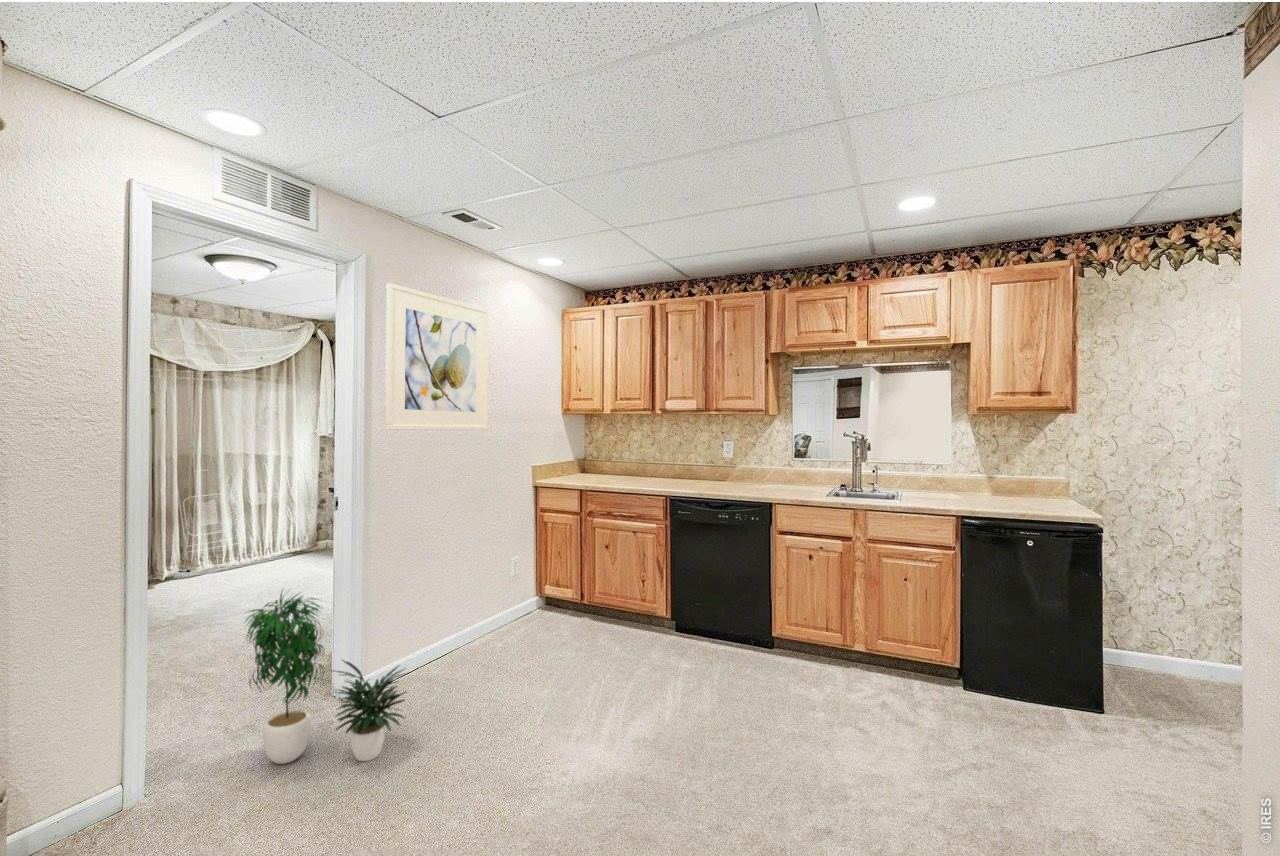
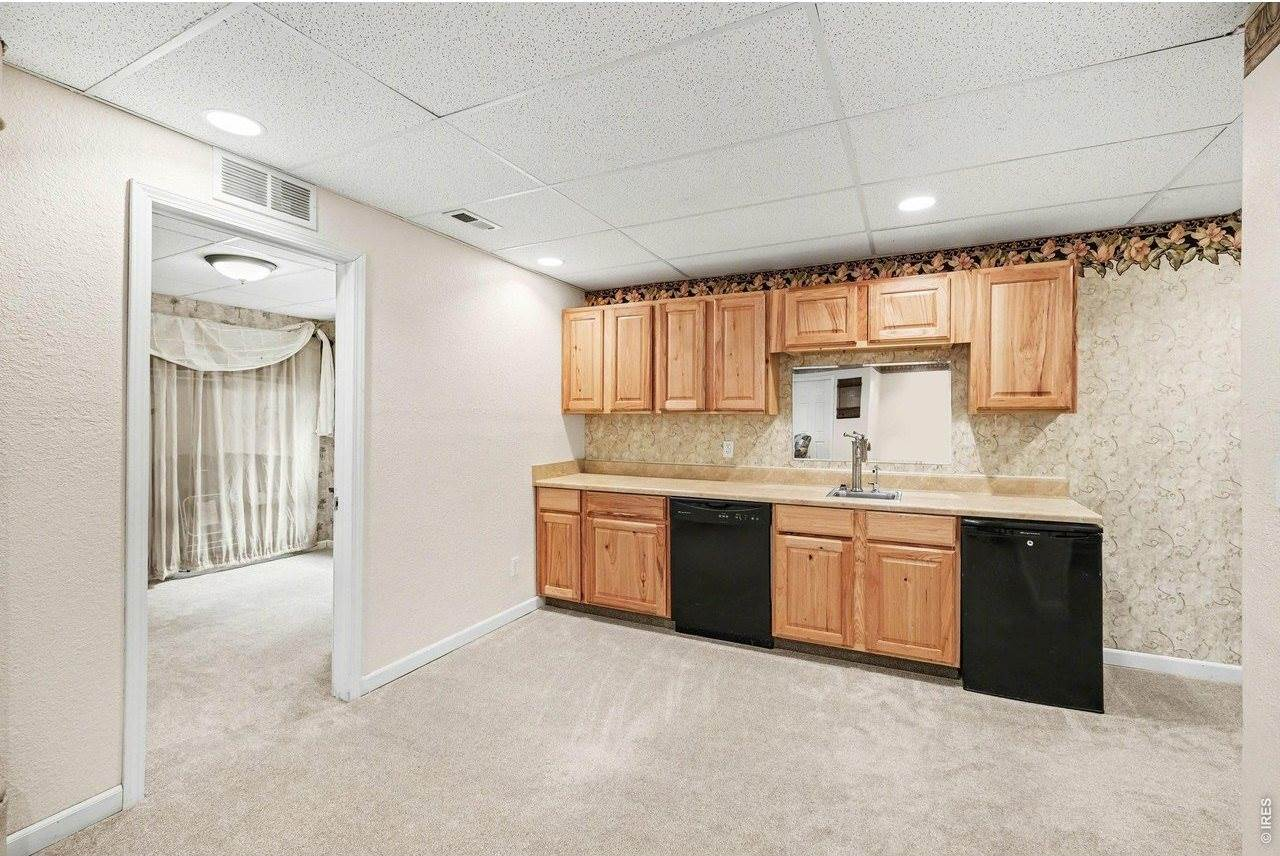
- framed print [384,282,490,431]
- potted plant [243,588,409,765]
